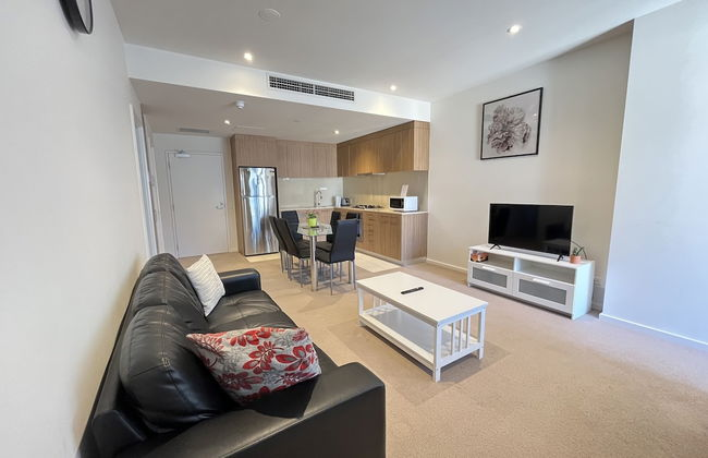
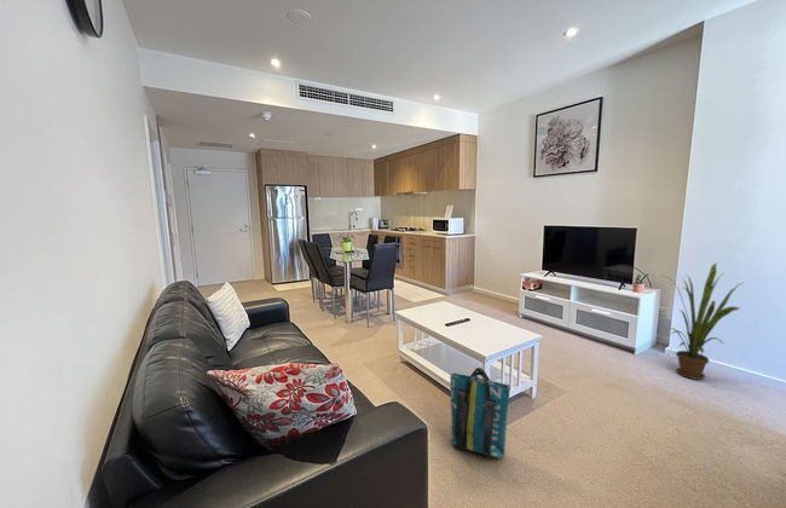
+ tote bag [449,366,512,460]
+ house plant [661,262,746,381]
